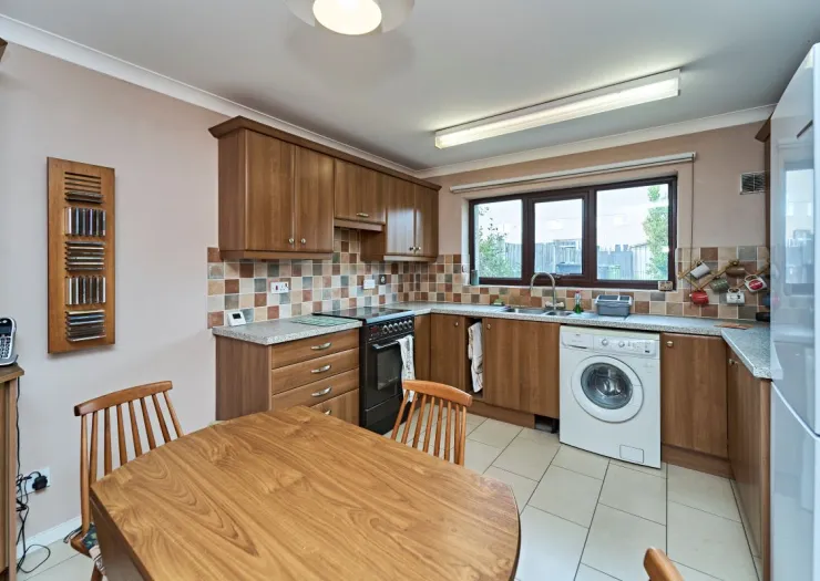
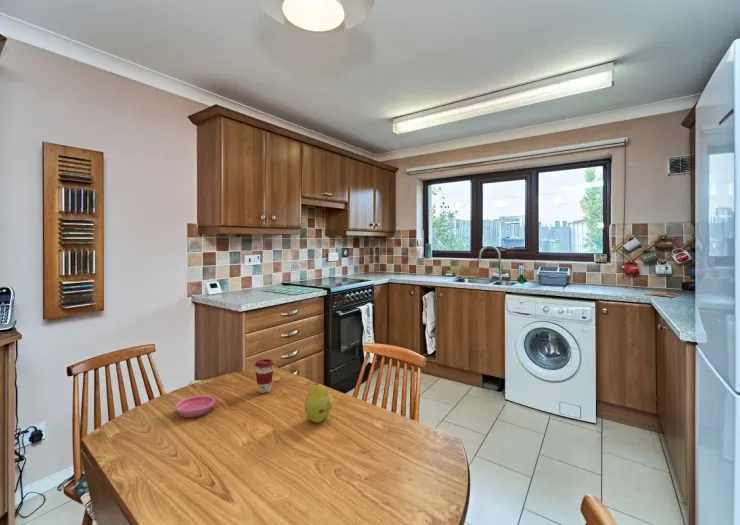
+ fruit [303,382,334,424]
+ coffee cup [254,358,275,394]
+ saucer [174,395,216,418]
